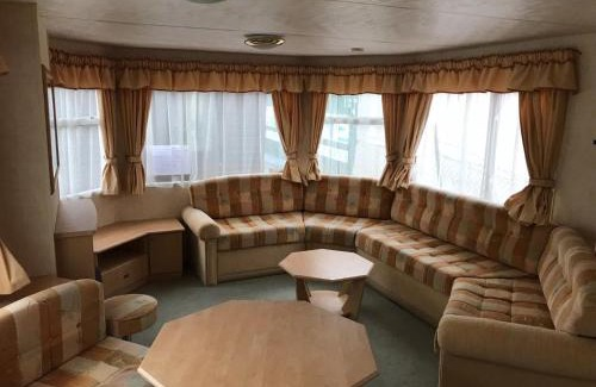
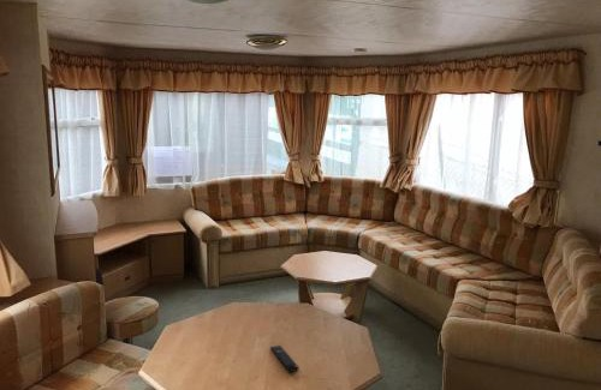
+ remote control [269,344,300,373]
